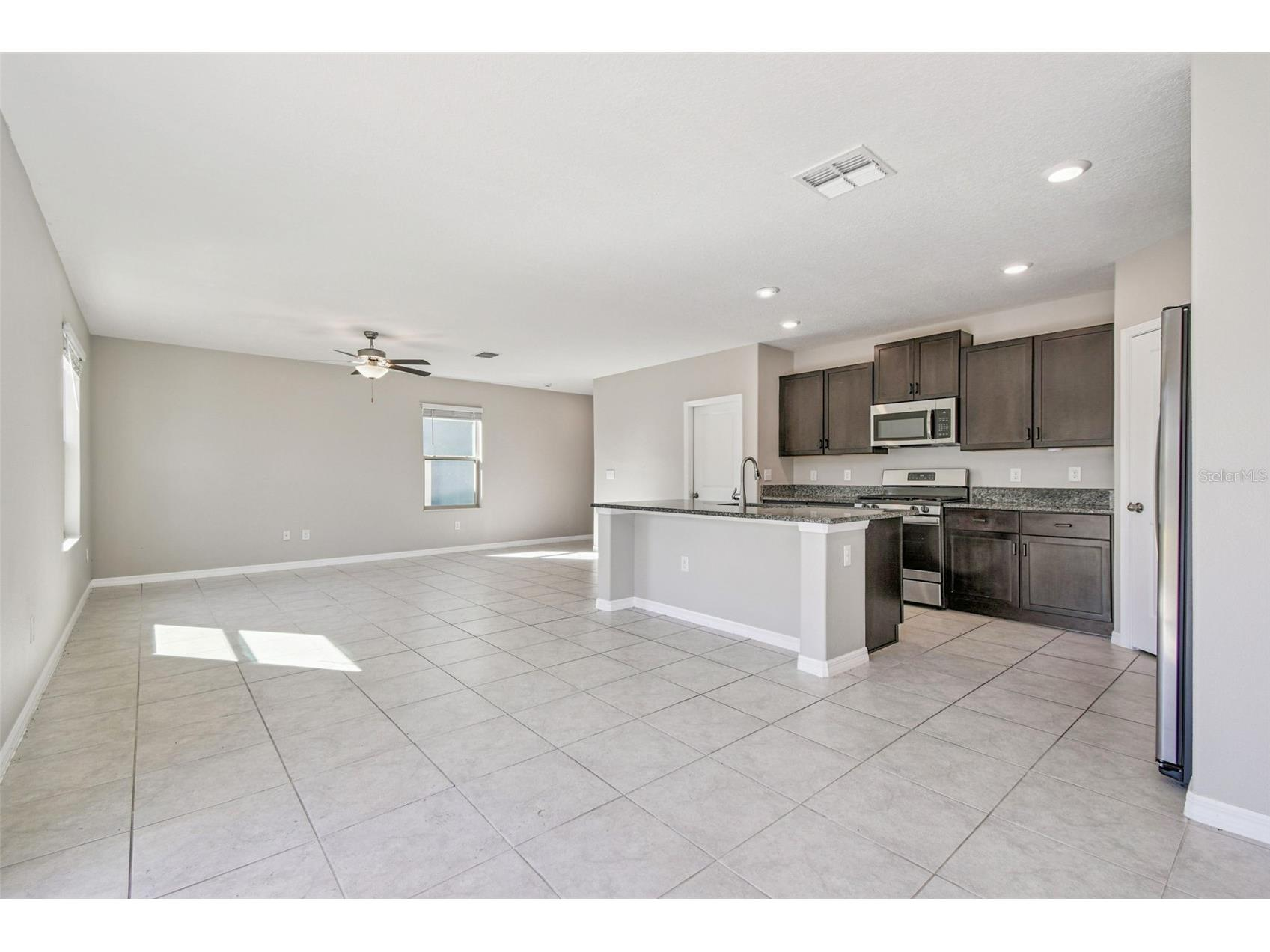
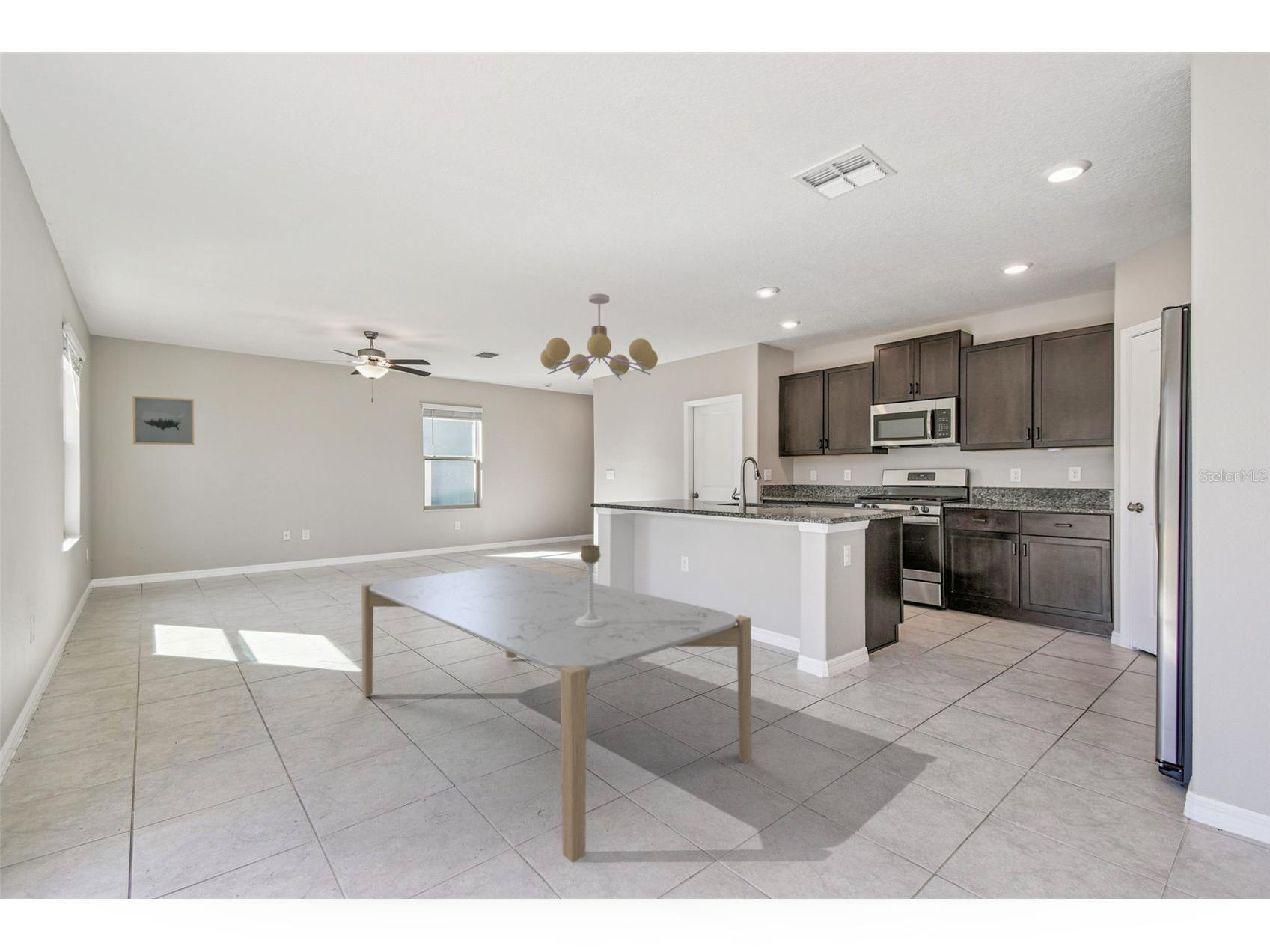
+ candle holder [575,544,607,627]
+ chandelier [540,293,659,381]
+ wall art [132,395,195,446]
+ dining table [361,564,752,864]
